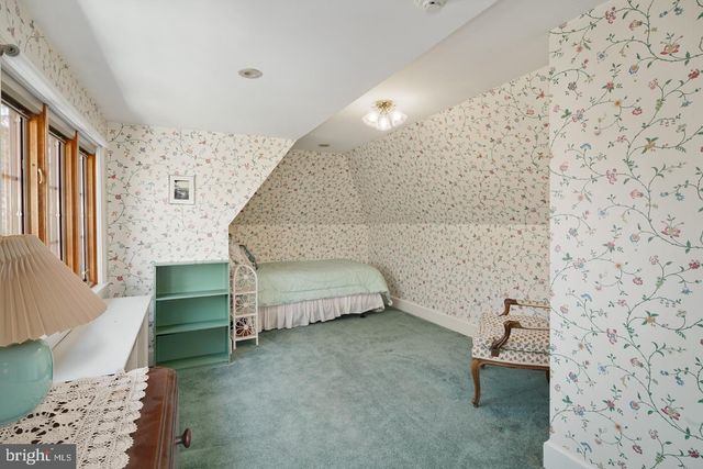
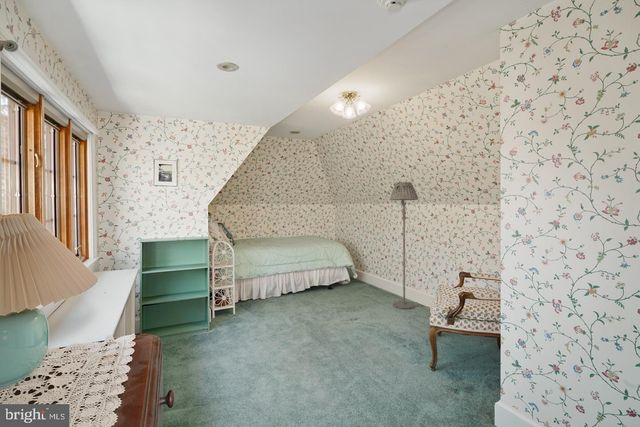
+ floor lamp [389,181,419,310]
